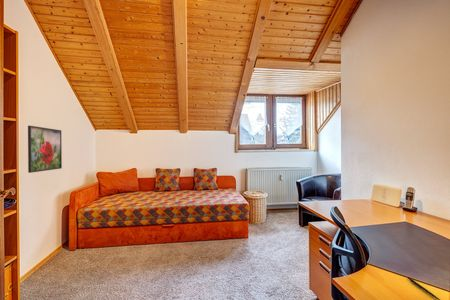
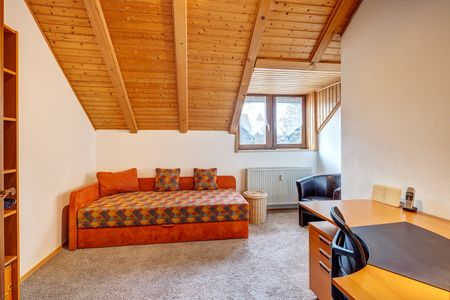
- pen [407,276,441,300]
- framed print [27,125,63,174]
